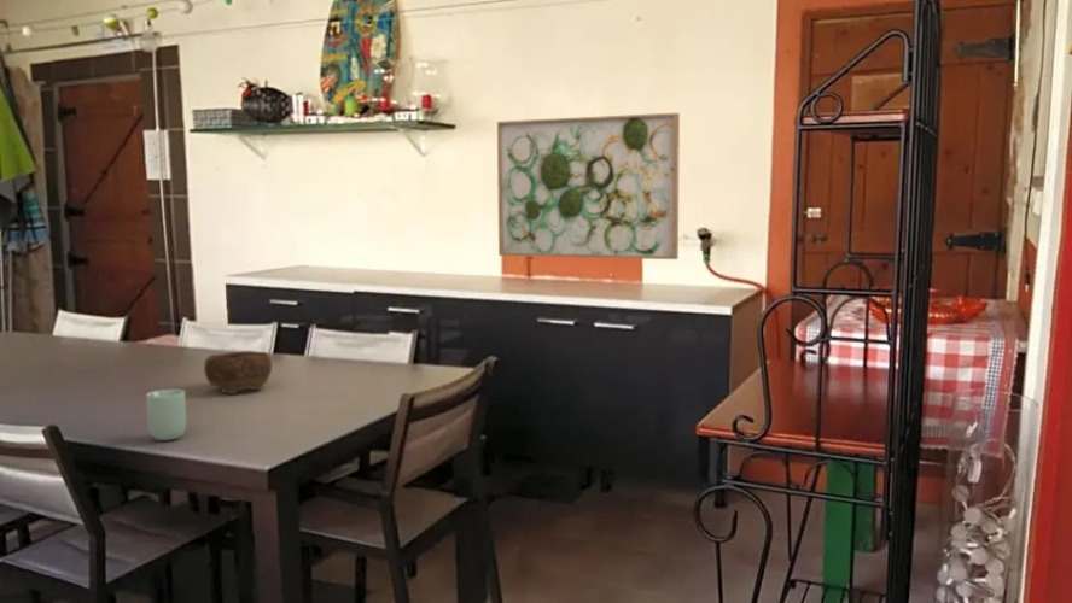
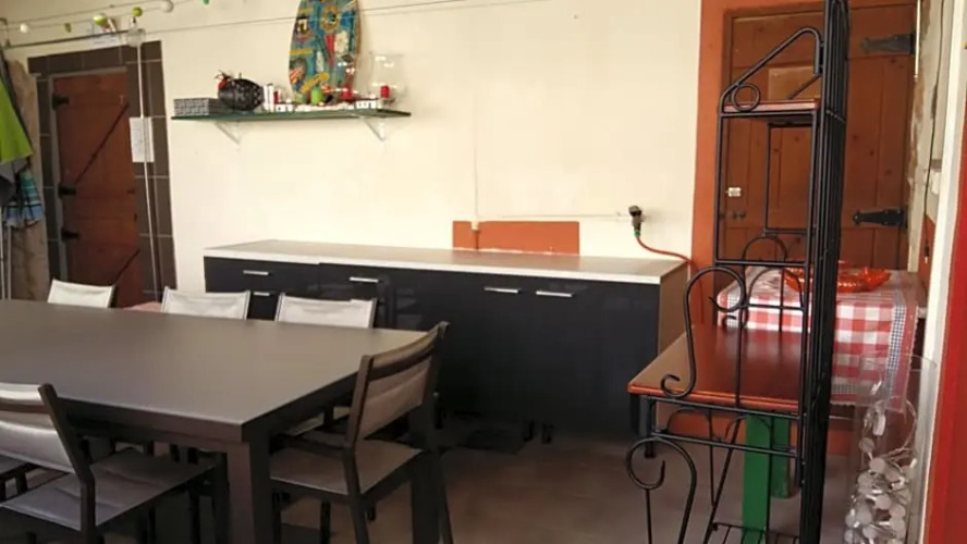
- cup [145,388,187,441]
- wall art [496,112,681,260]
- bowl [203,350,273,396]
